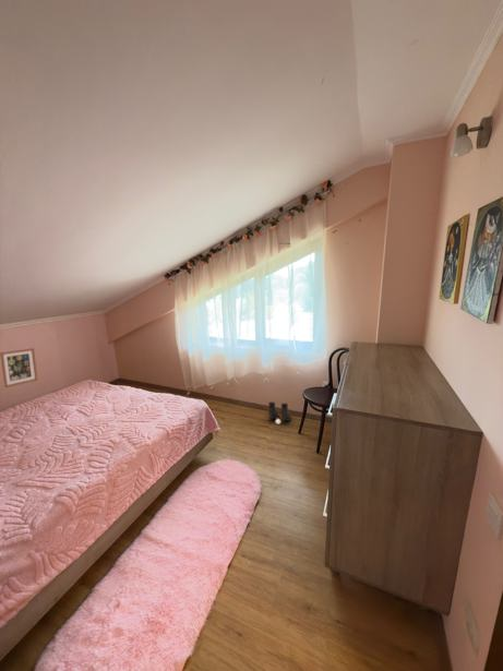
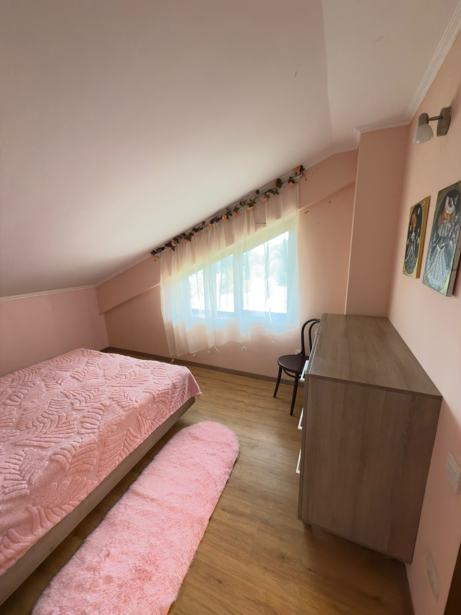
- wall art [0,347,38,388]
- boots [267,402,292,426]
